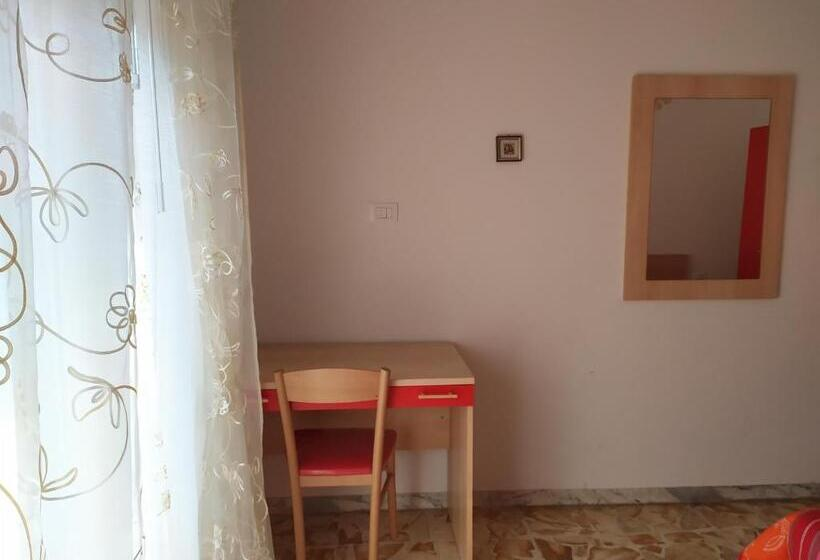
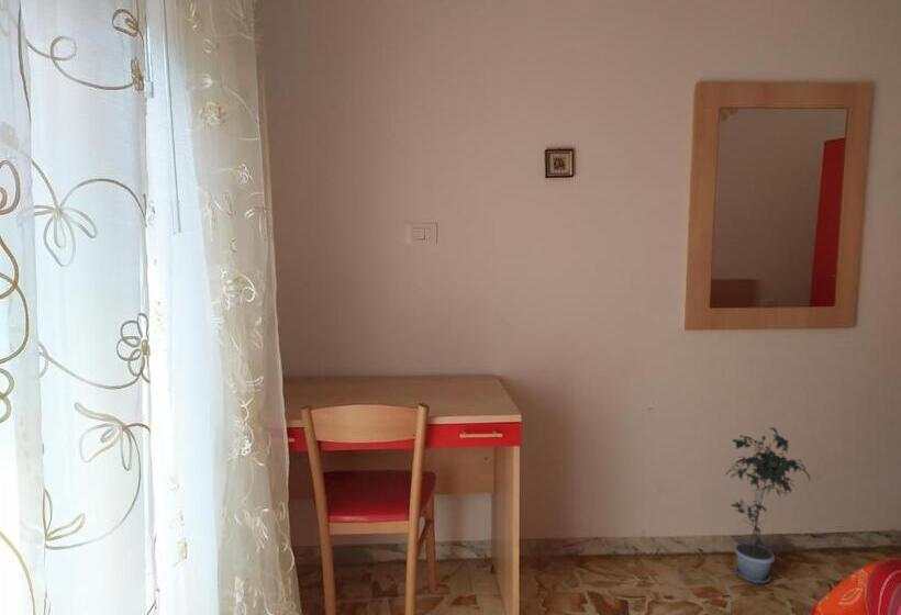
+ potted plant [724,426,811,585]
